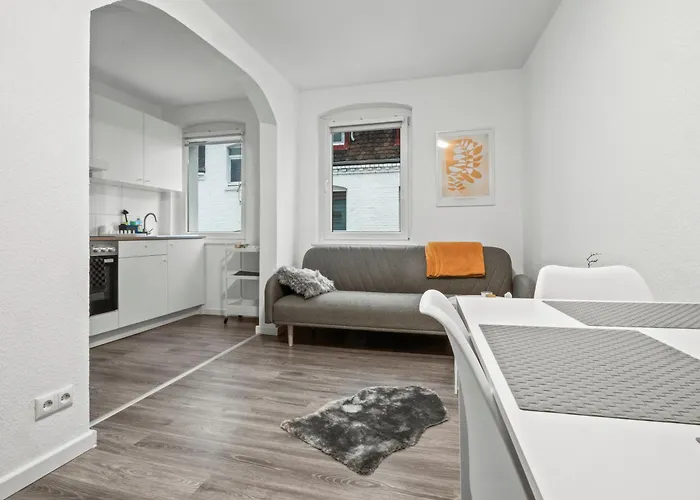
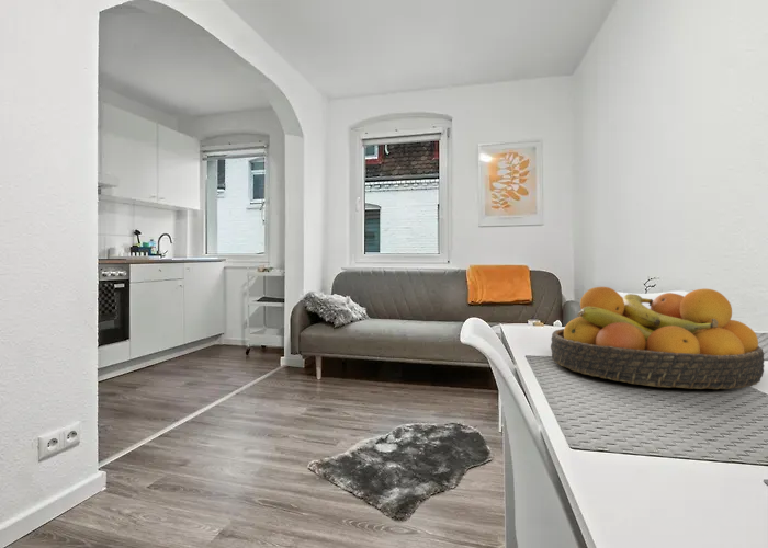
+ fruit bowl [550,286,765,390]
